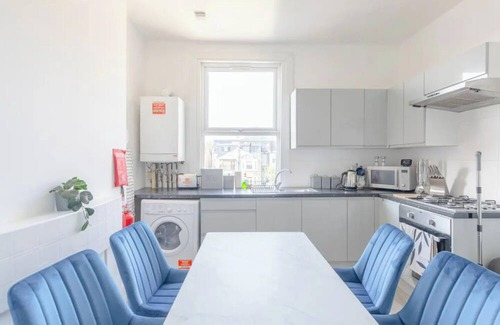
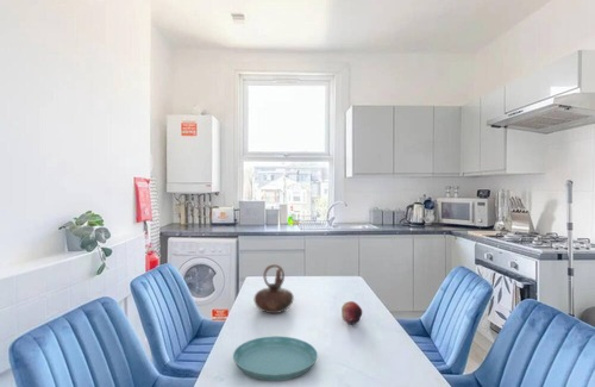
+ saucer [232,336,319,382]
+ fruit [340,300,363,326]
+ teapot [253,263,295,314]
